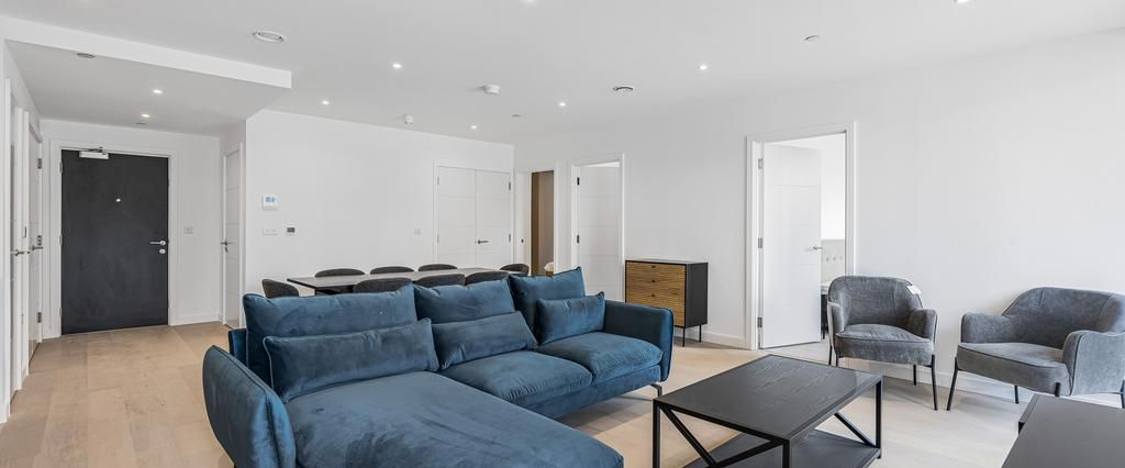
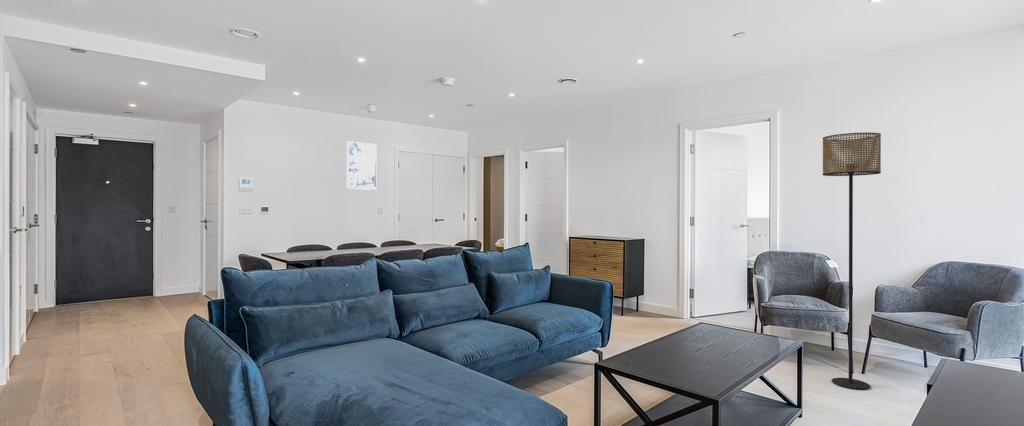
+ floor lamp [822,131,882,390]
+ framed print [346,140,378,191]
